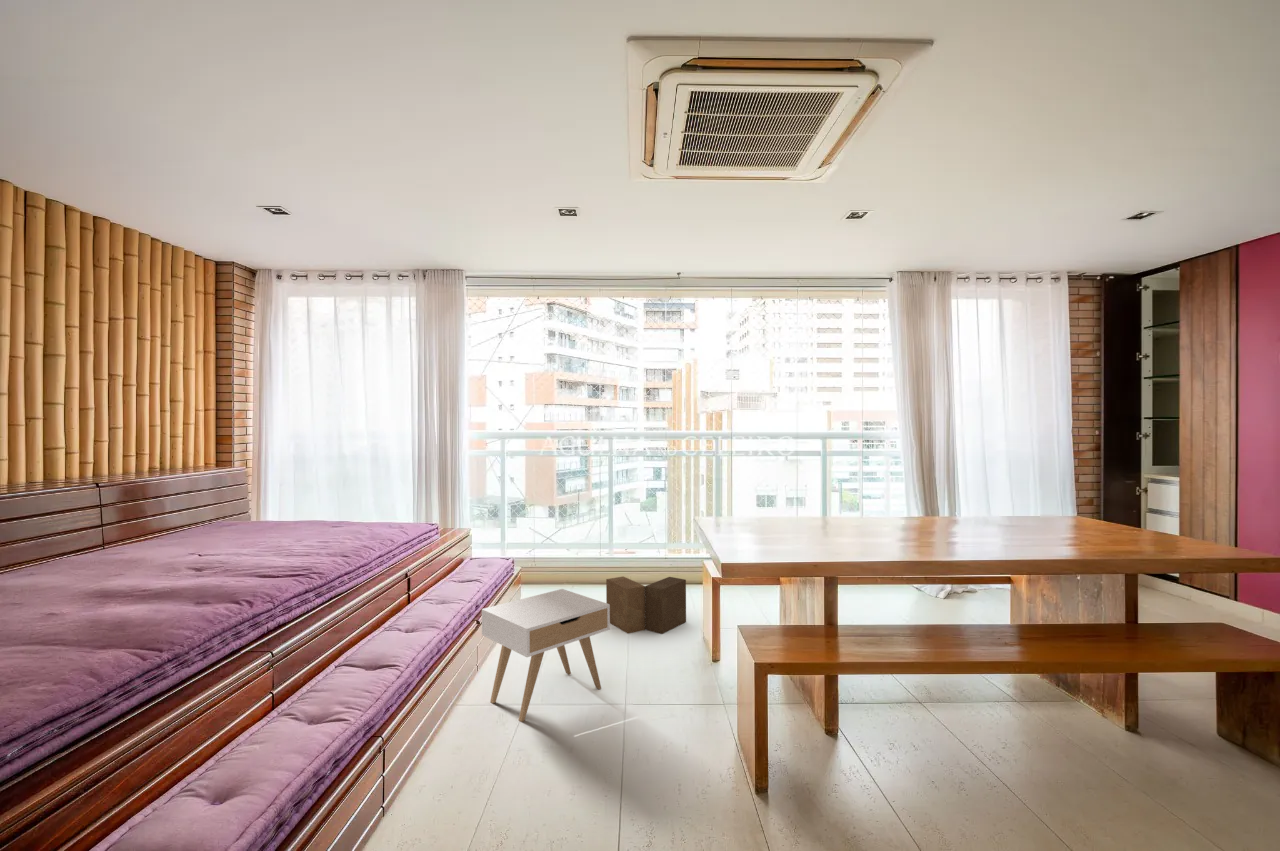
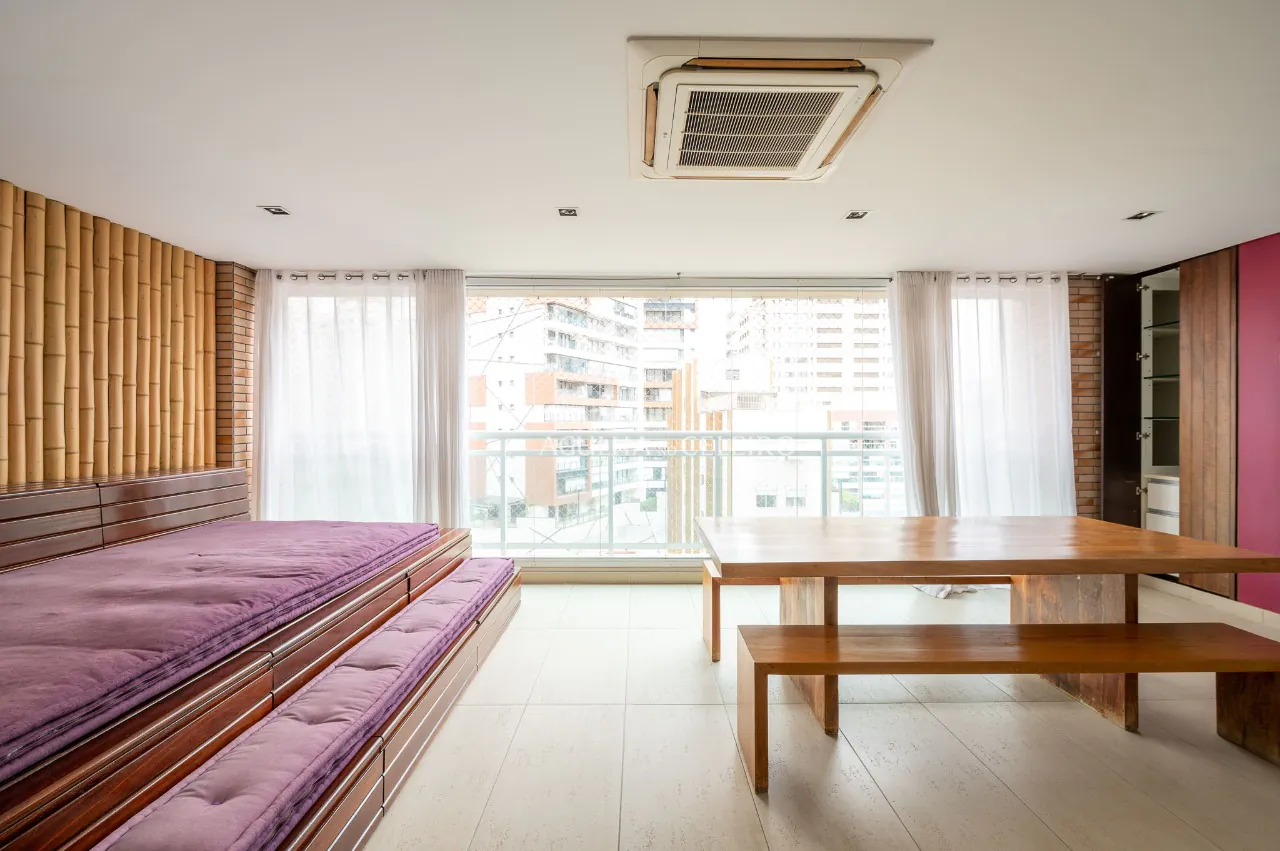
- nightstand [481,588,611,723]
- cardboard box [605,575,687,635]
